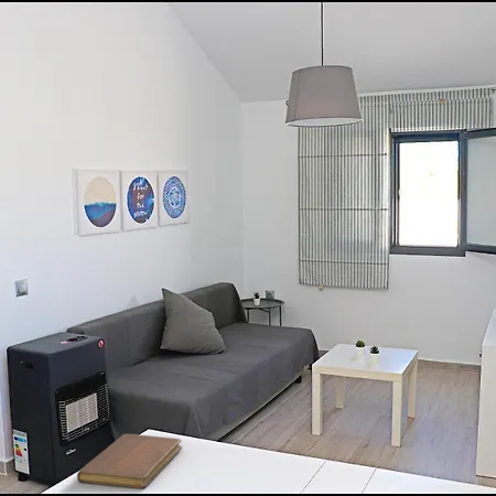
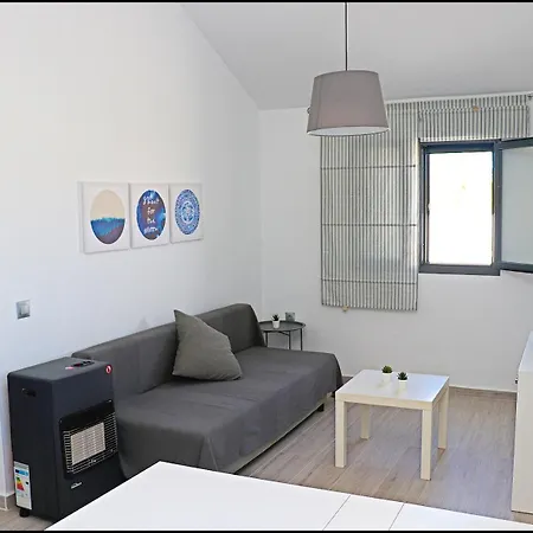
- notebook [76,433,183,489]
